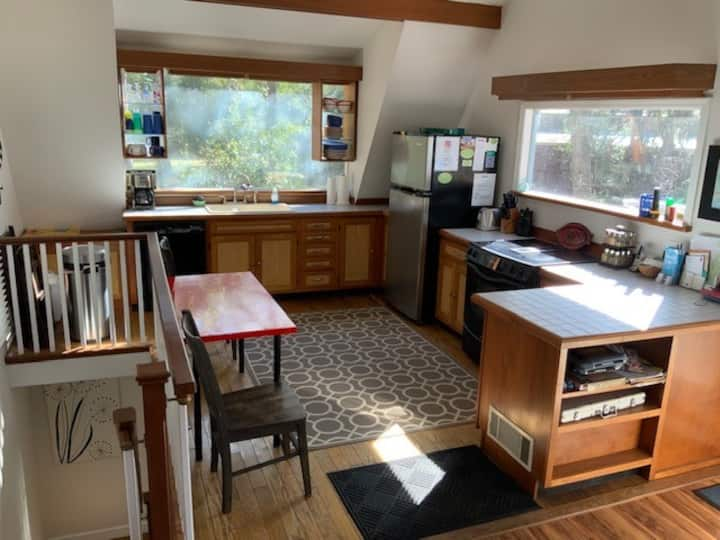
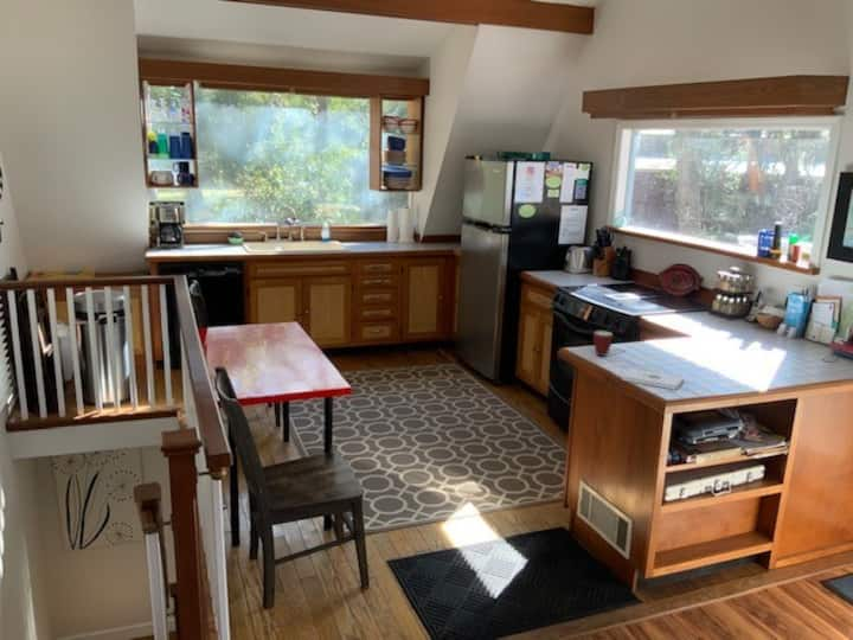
+ mug [592,329,614,358]
+ notepad [621,367,685,391]
